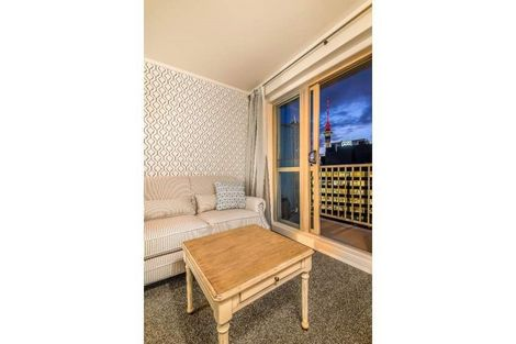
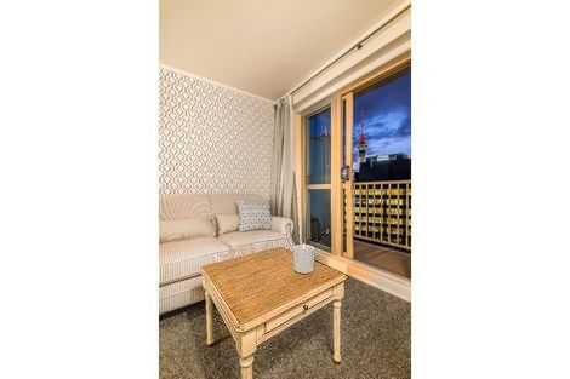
+ candle [292,242,315,275]
